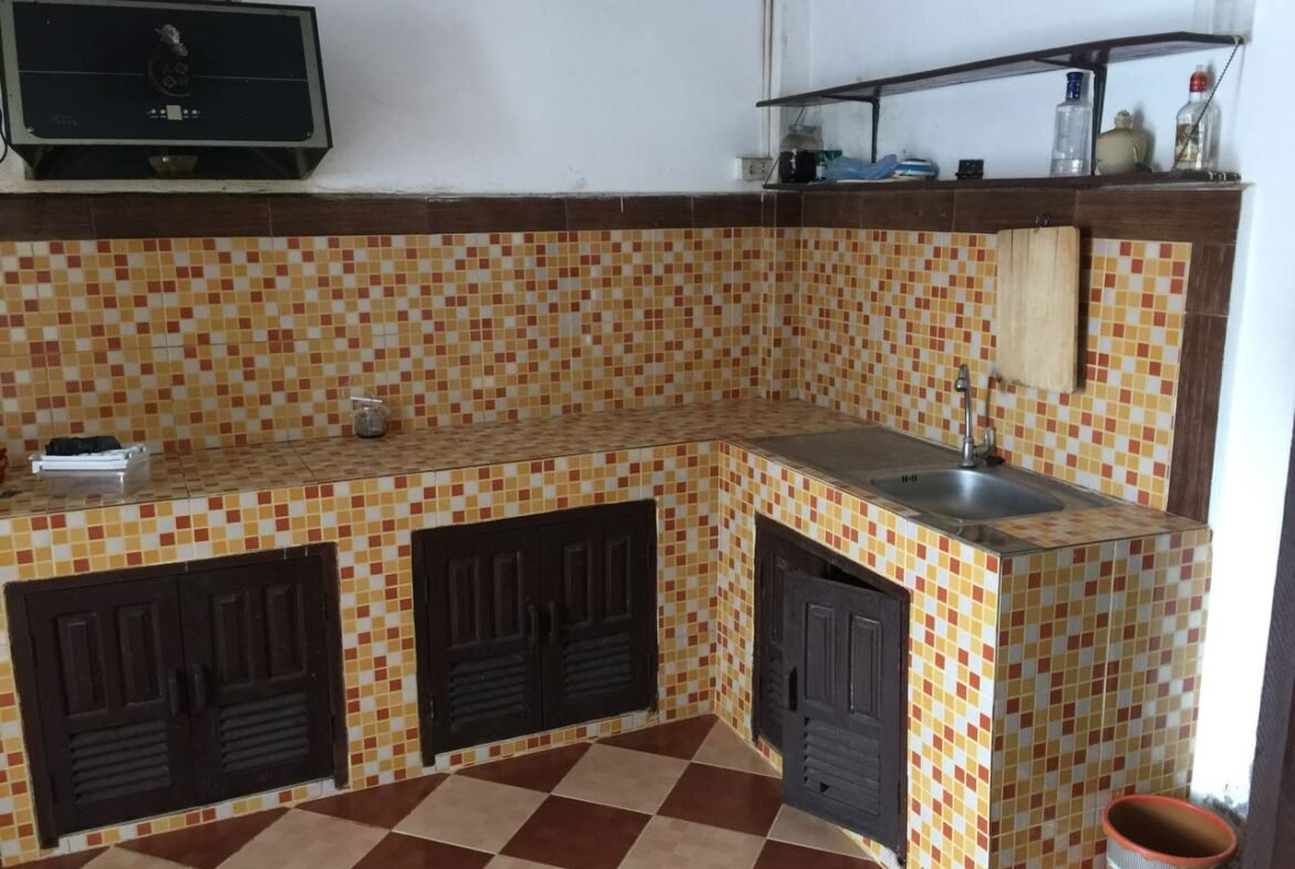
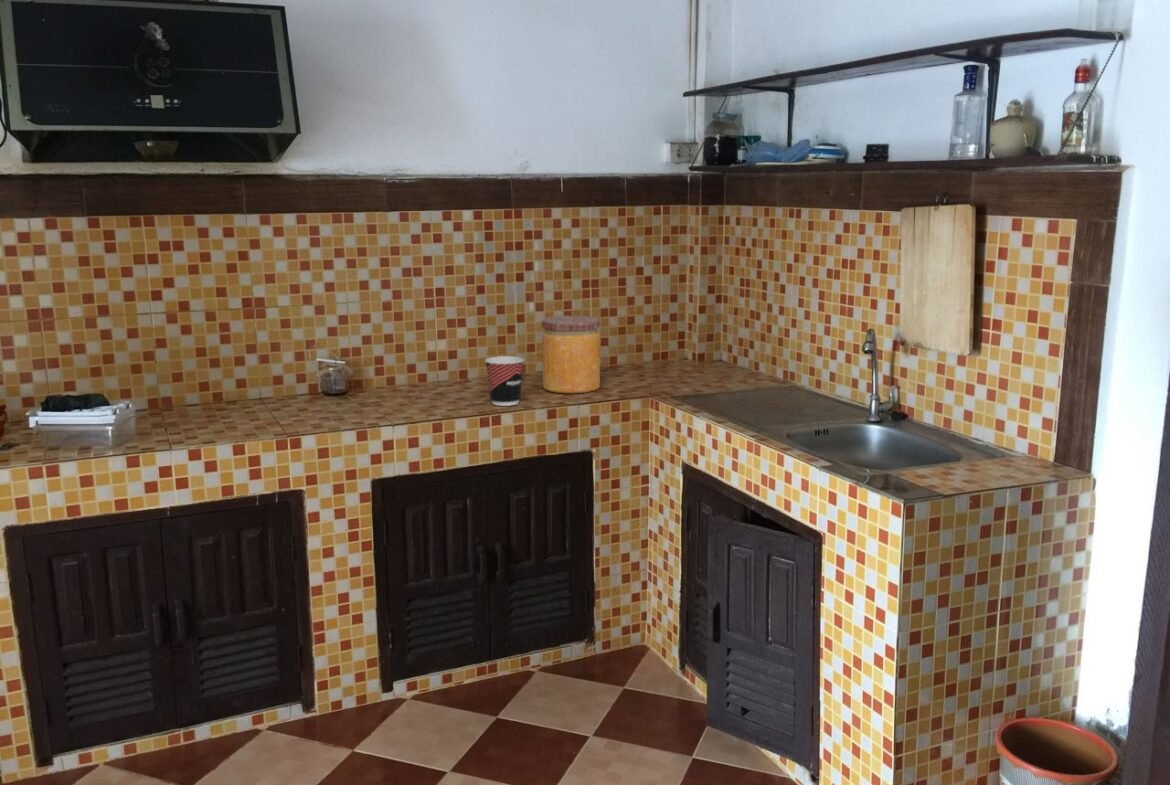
+ cup [484,355,525,407]
+ jar [541,315,601,394]
